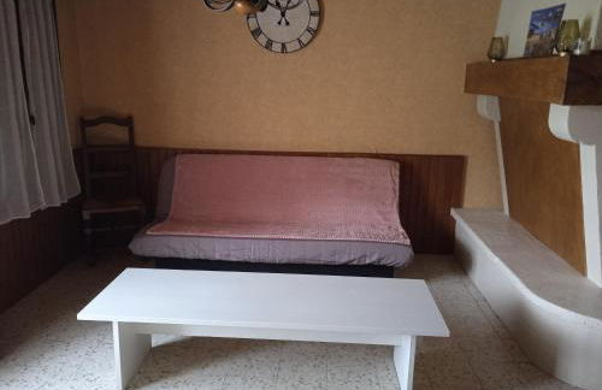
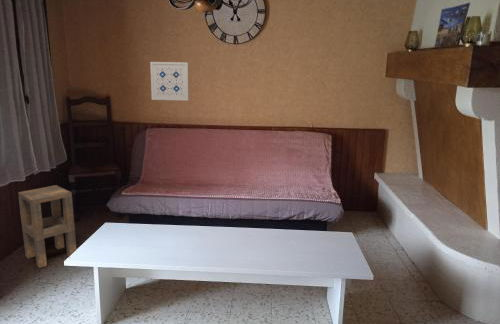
+ side table [17,184,77,269]
+ wall art [149,61,190,101]
